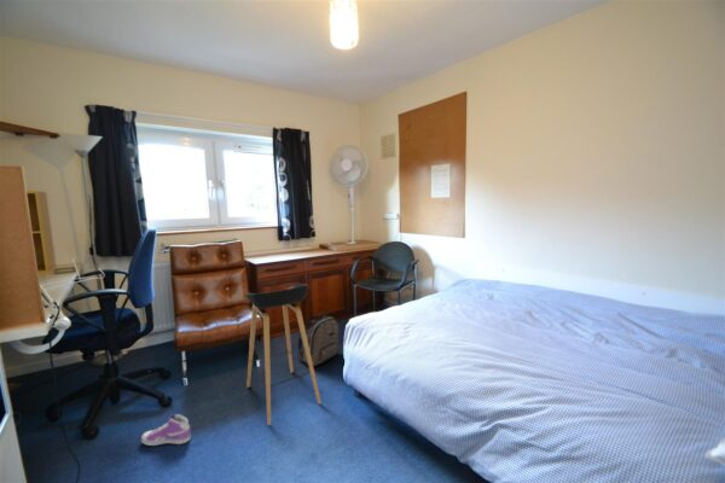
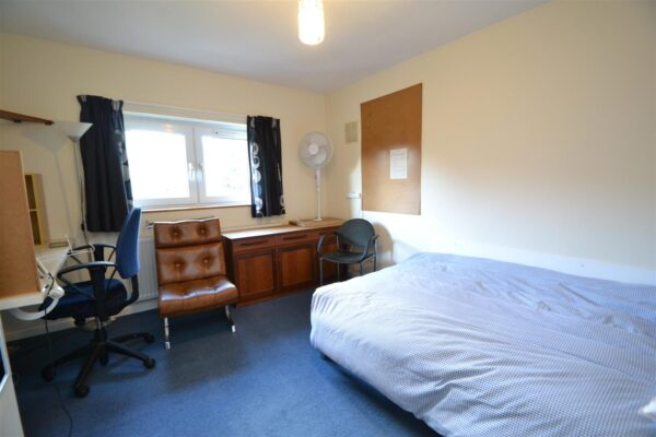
- backpack [297,312,340,368]
- stool [244,283,323,426]
- sneaker [140,413,192,447]
